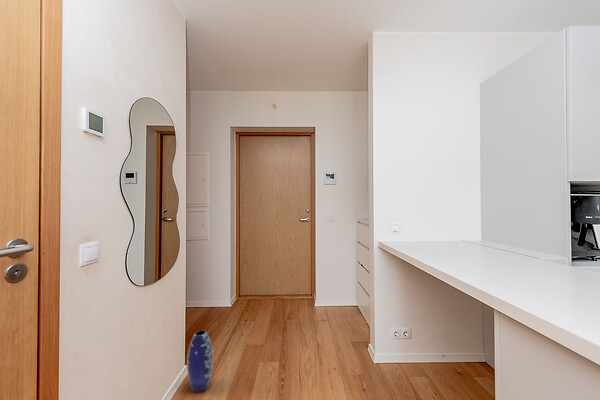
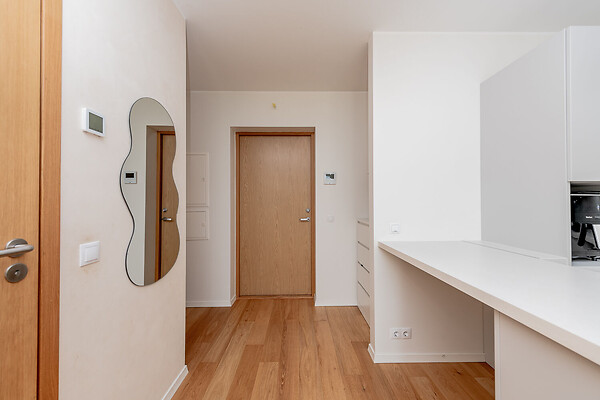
- vase [186,329,214,394]
